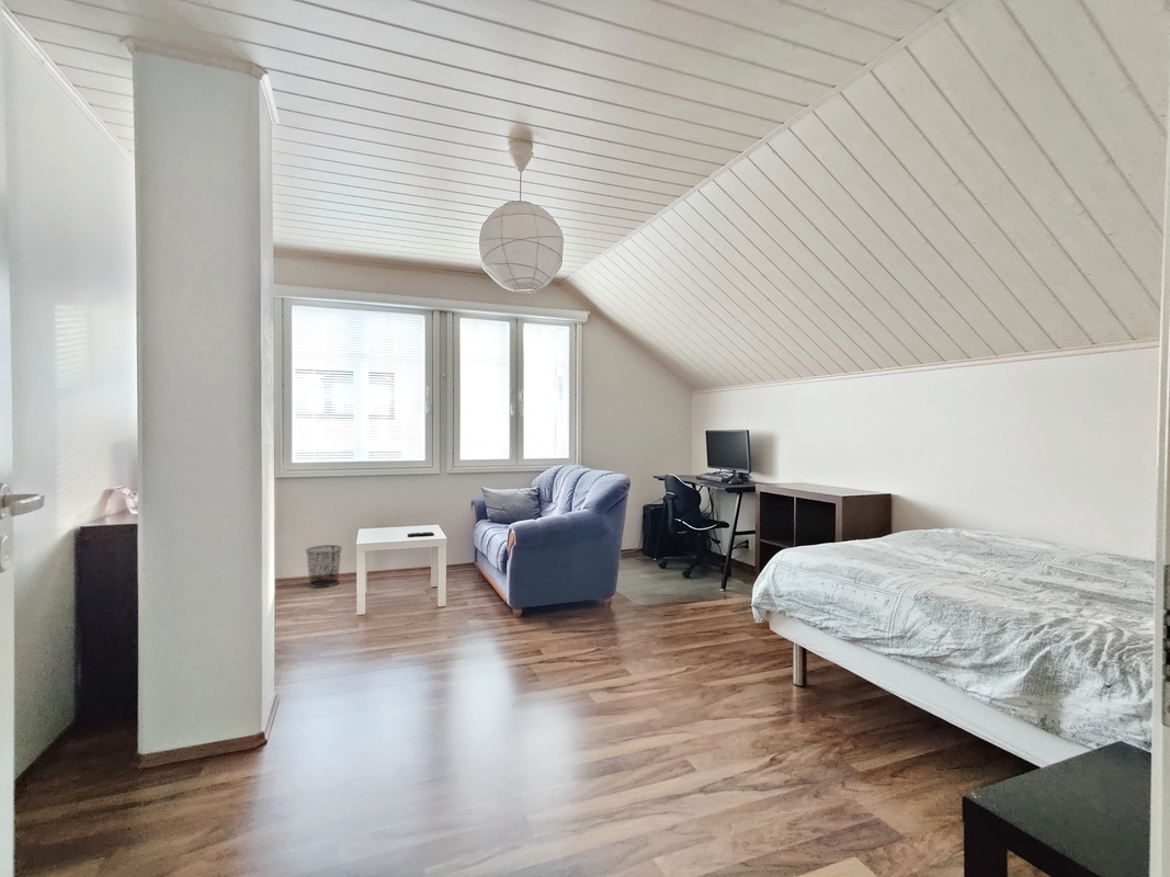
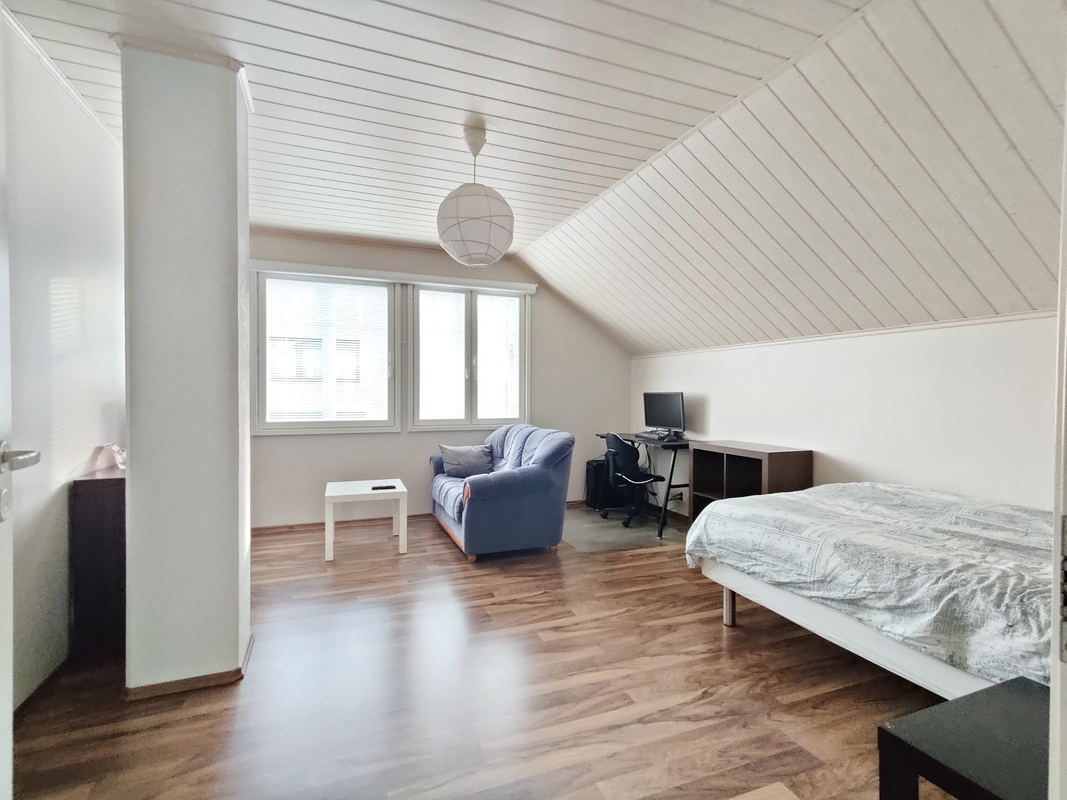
- waste bin [305,544,343,589]
